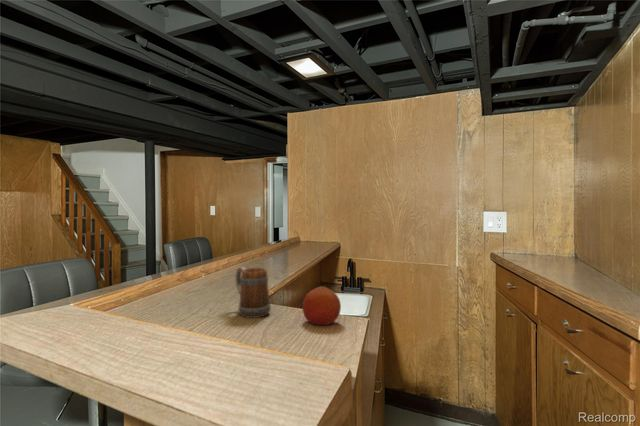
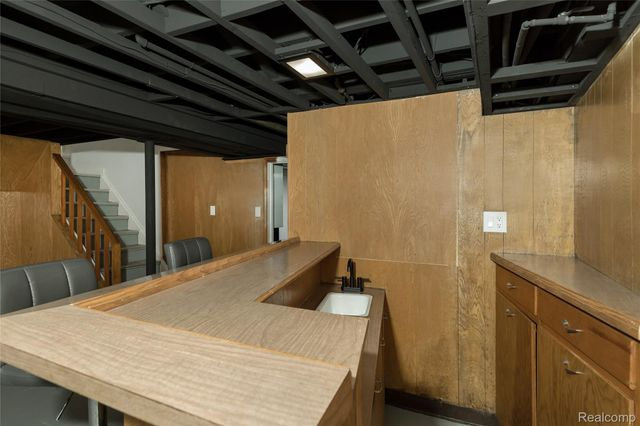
- beer mug [234,266,272,319]
- fruit [302,285,342,326]
